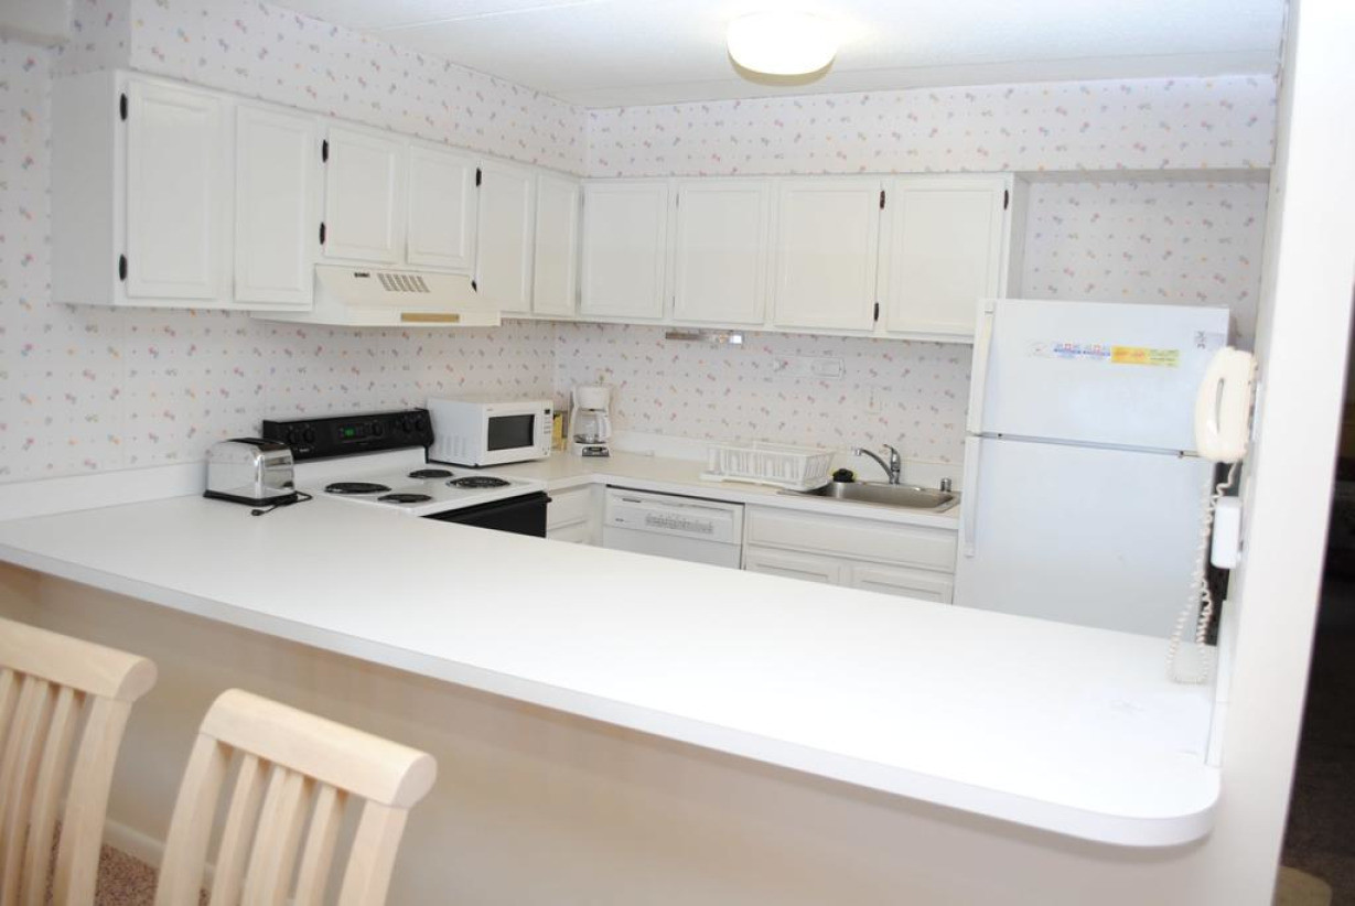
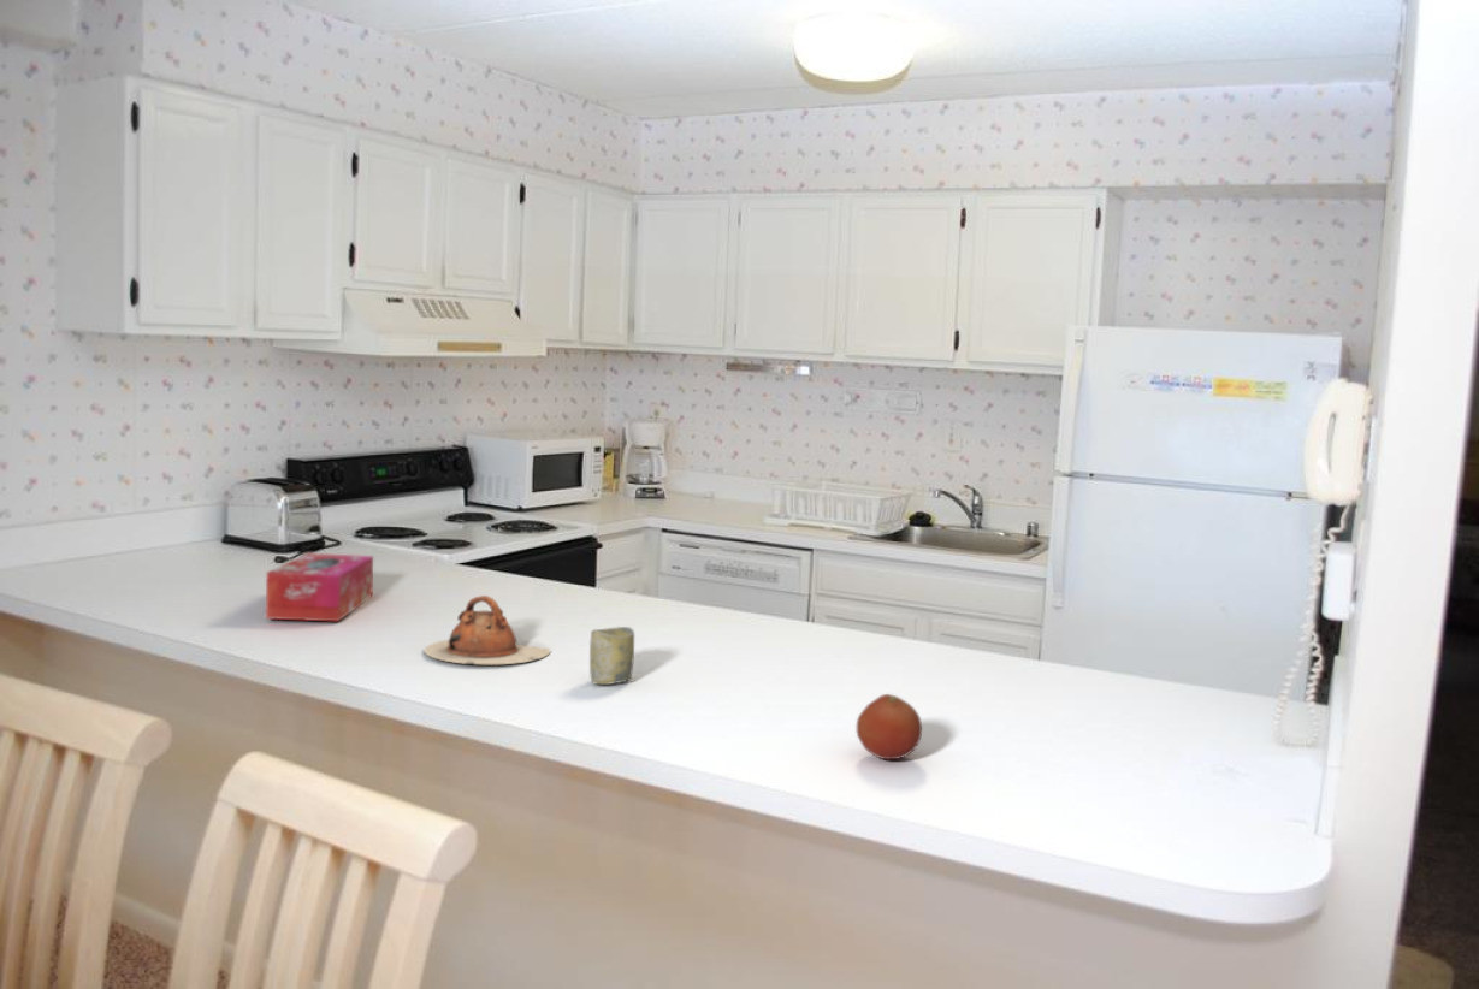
+ teapot [422,594,551,665]
+ fruit [856,693,923,760]
+ tissue box [265,552,374,623]
+ cup [588,626,635,686]
